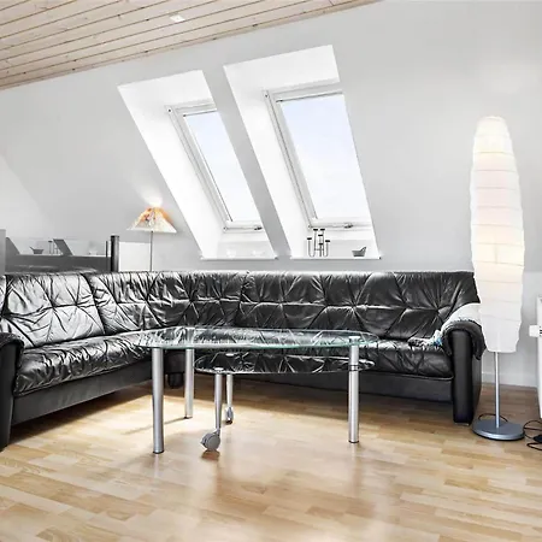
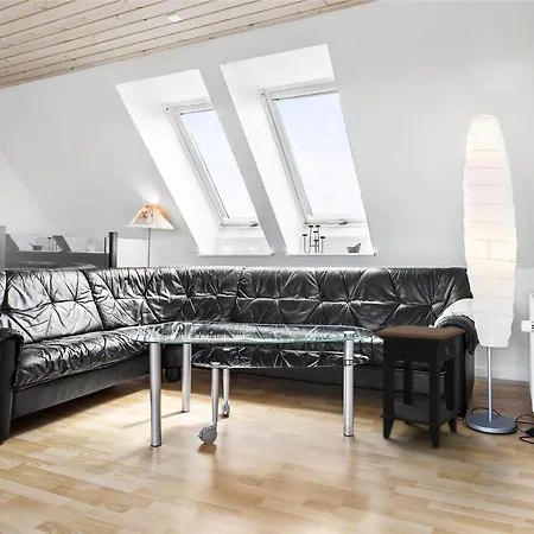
+ side table [373,324,466,449]
